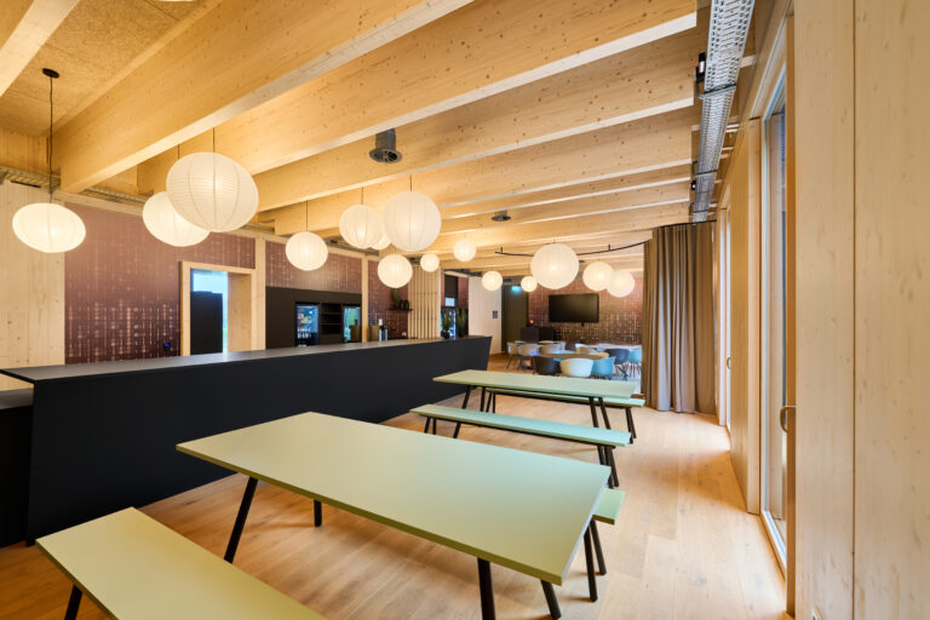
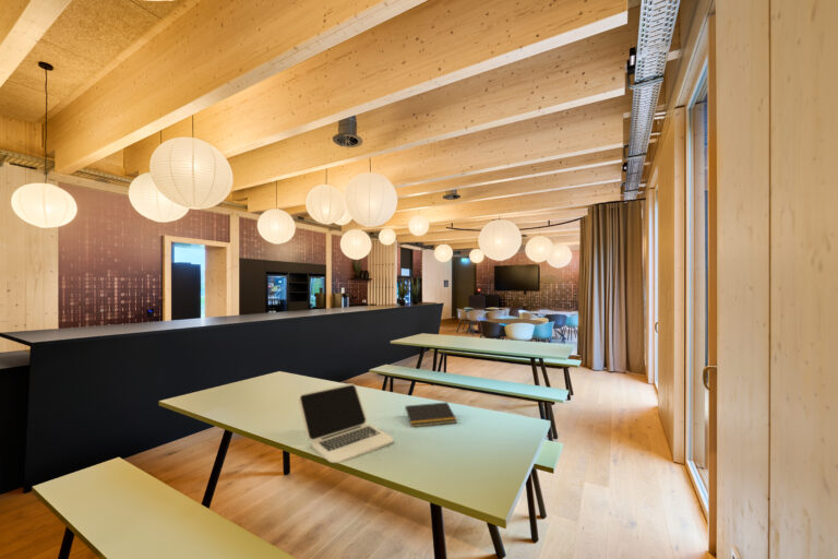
+ laptop [298,382,394,464]
+ notepad [403,402,458,428]
